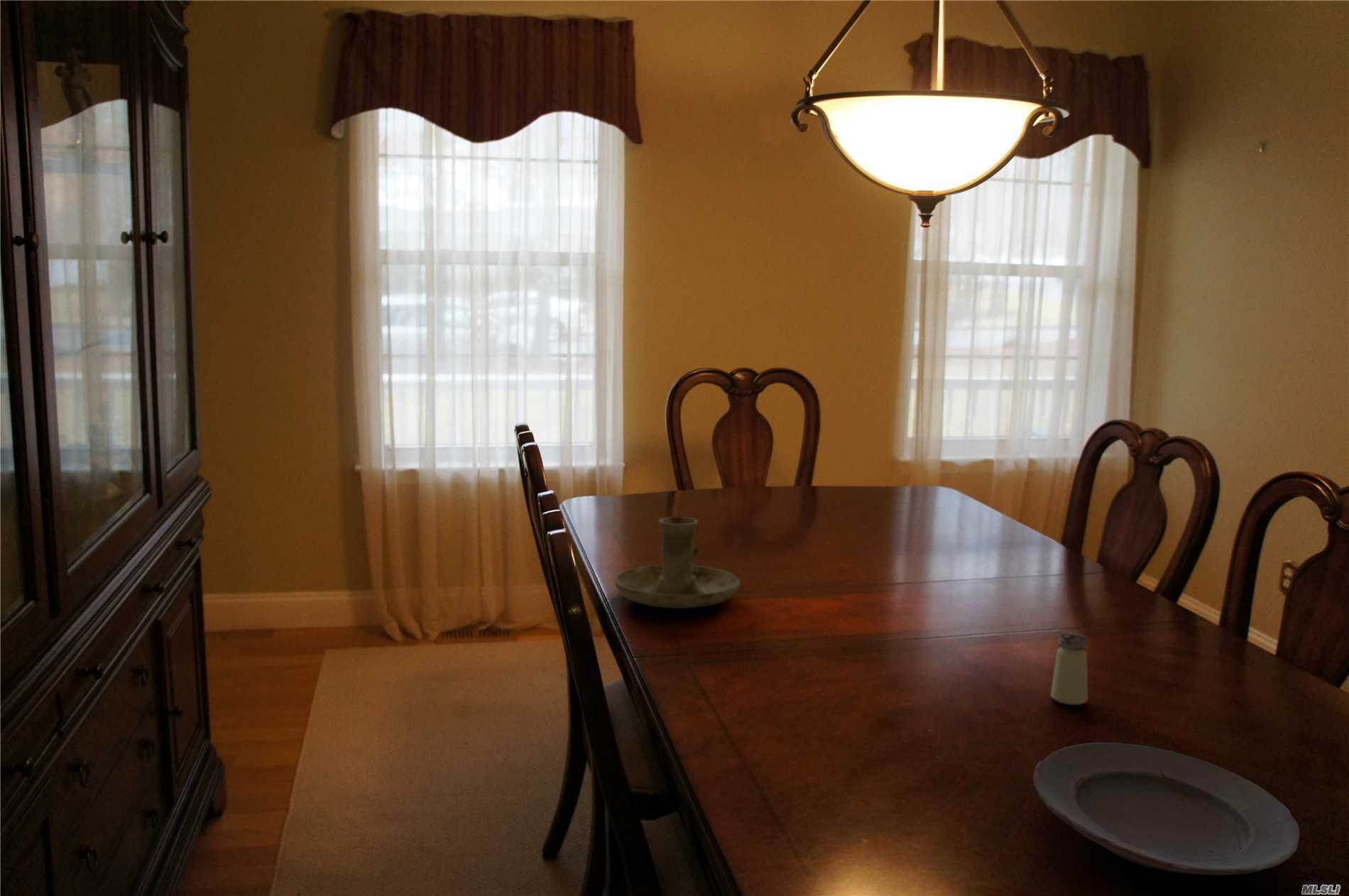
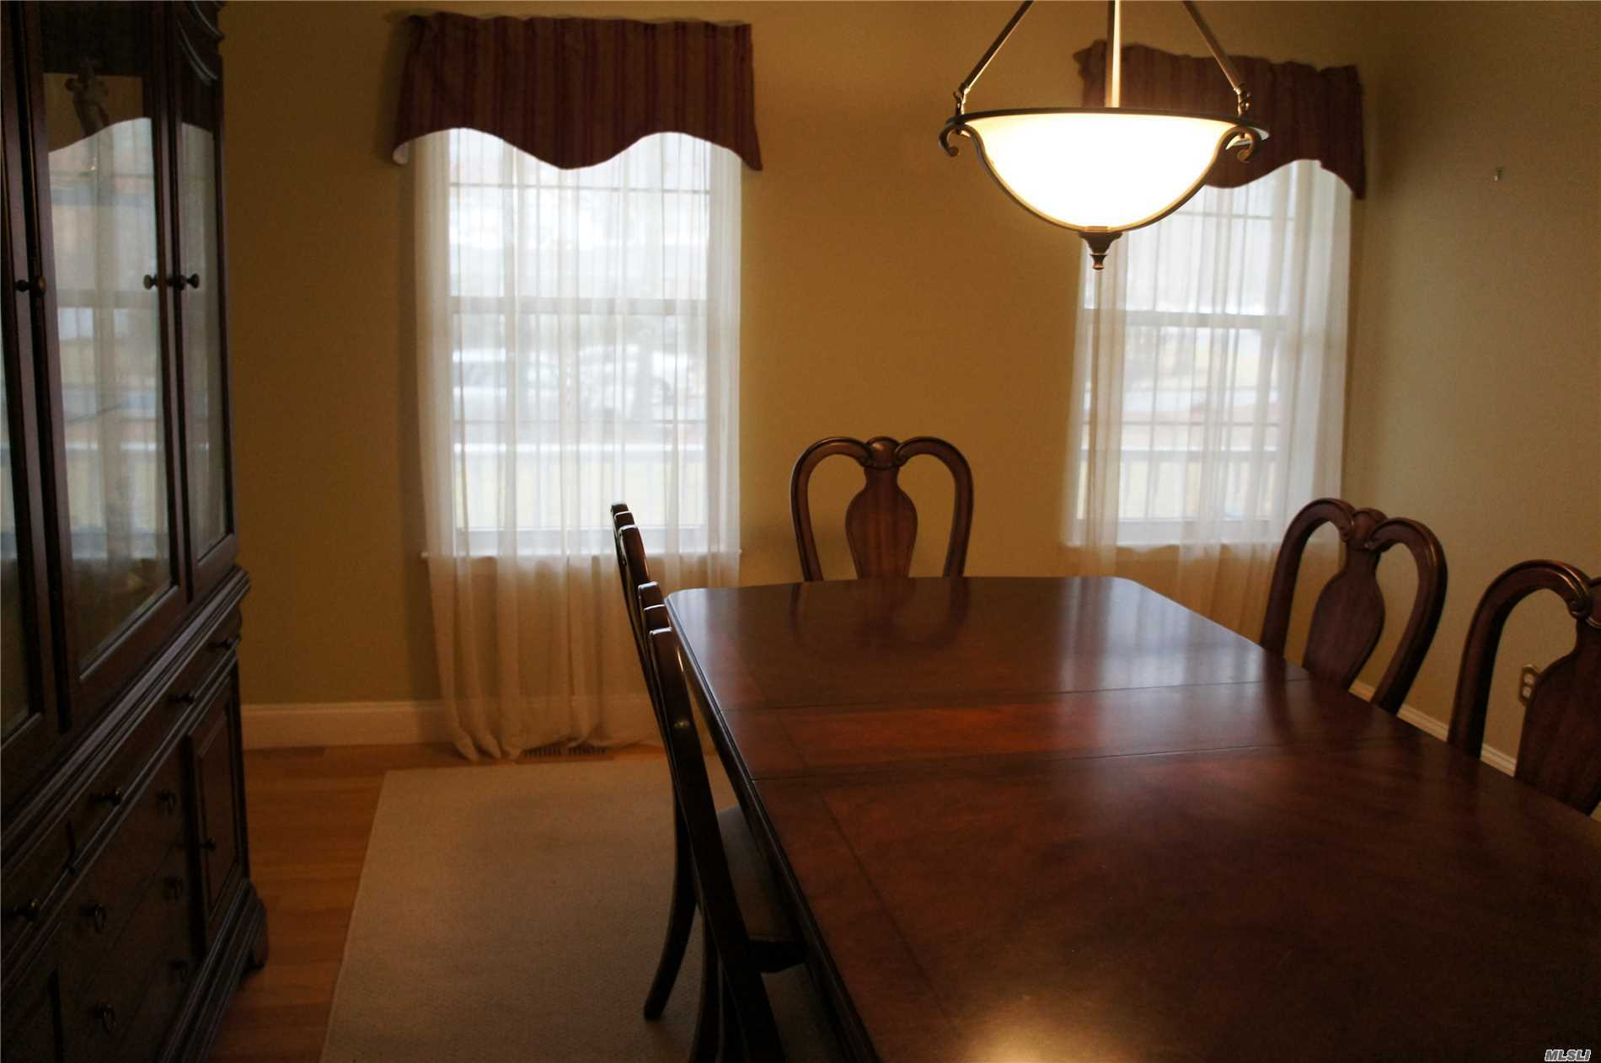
- candle holder [614,516,741,609]
- saltshaker [1050,631,1088,706]
- plate [1033,742,1301,875]
